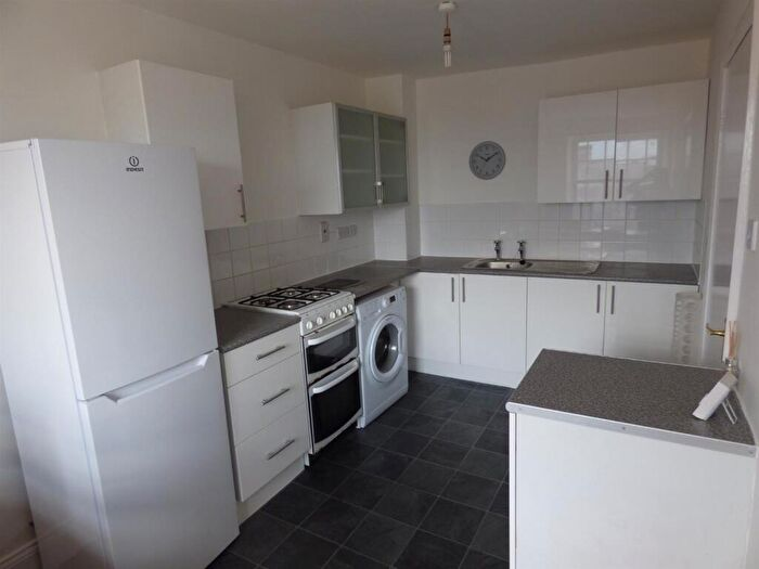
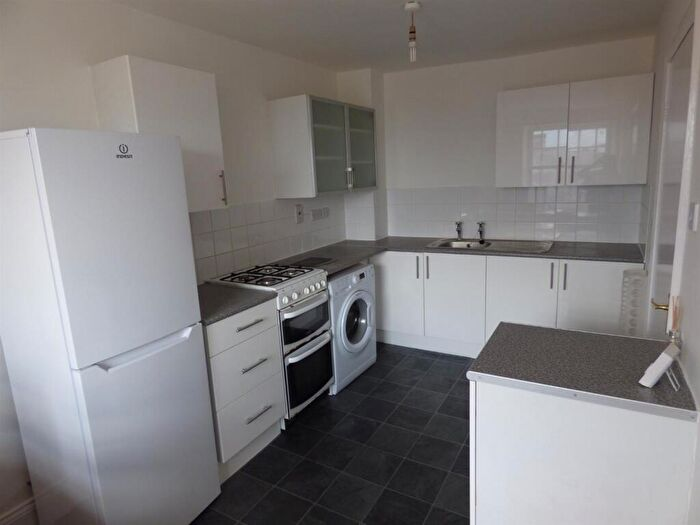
- wall clock [467,140,507,181]
